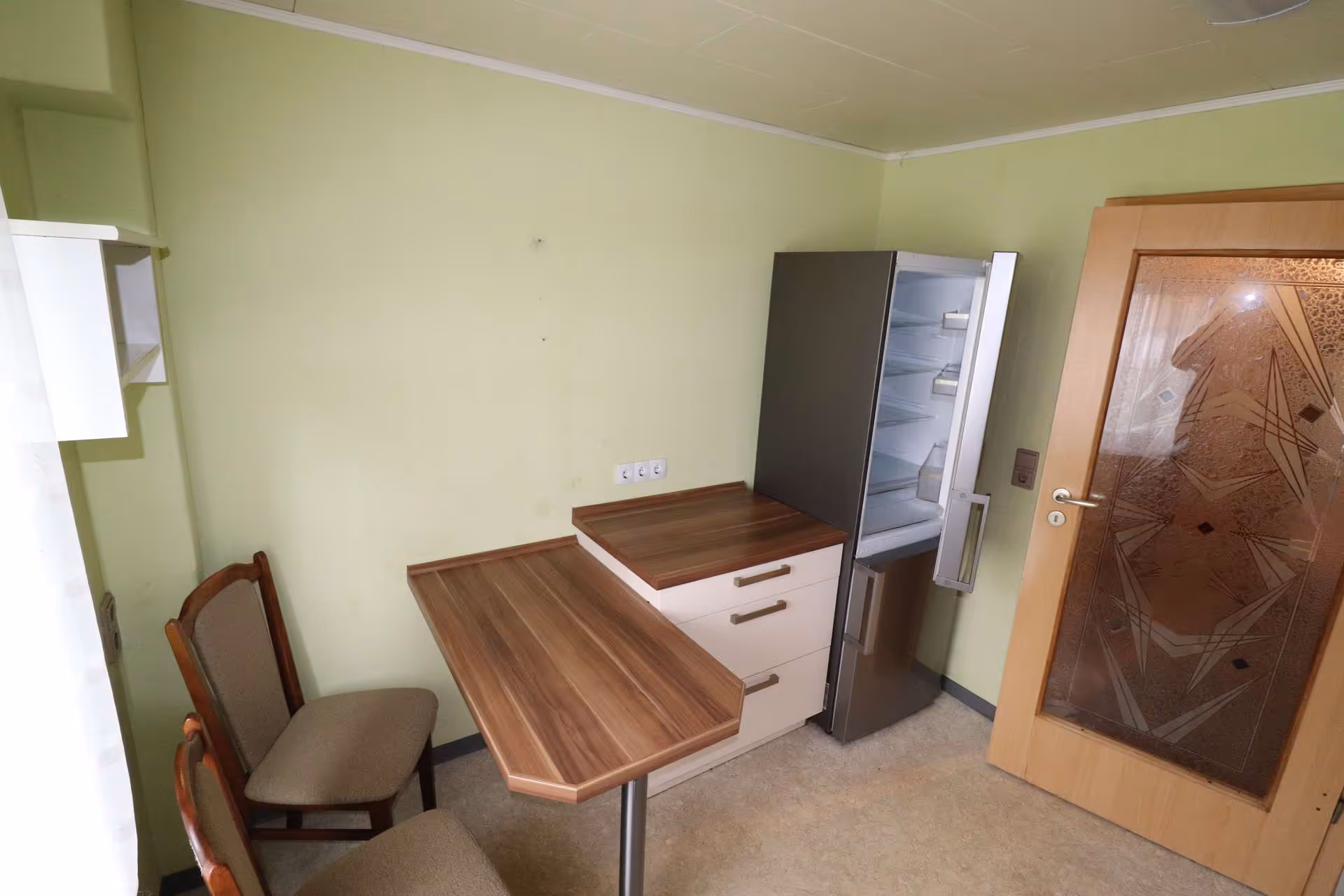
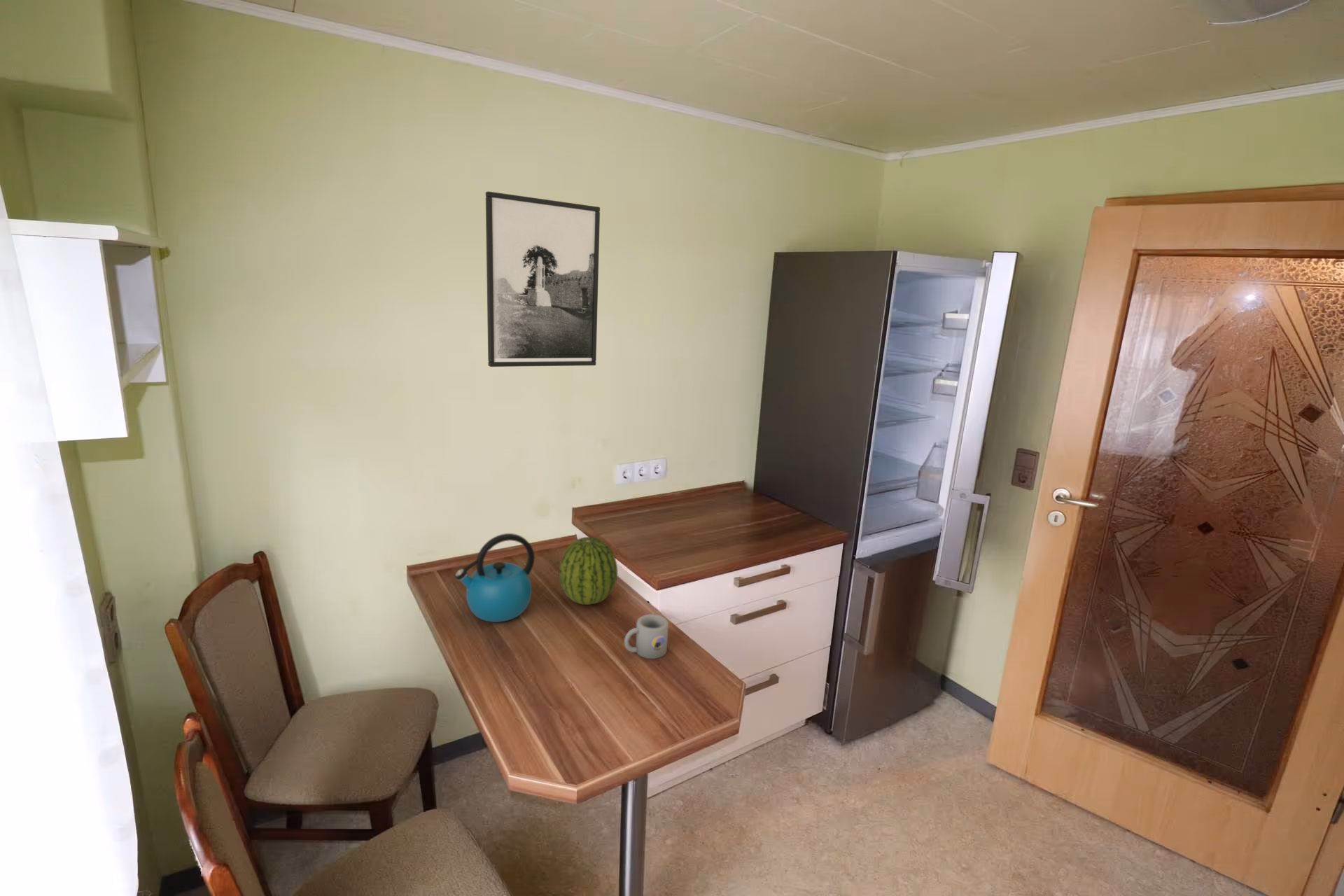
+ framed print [485,190,601,367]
+ kettle [454,533,535,623]
+ fruit [559,536,618,605]
+ mug [624,613,669,659]
